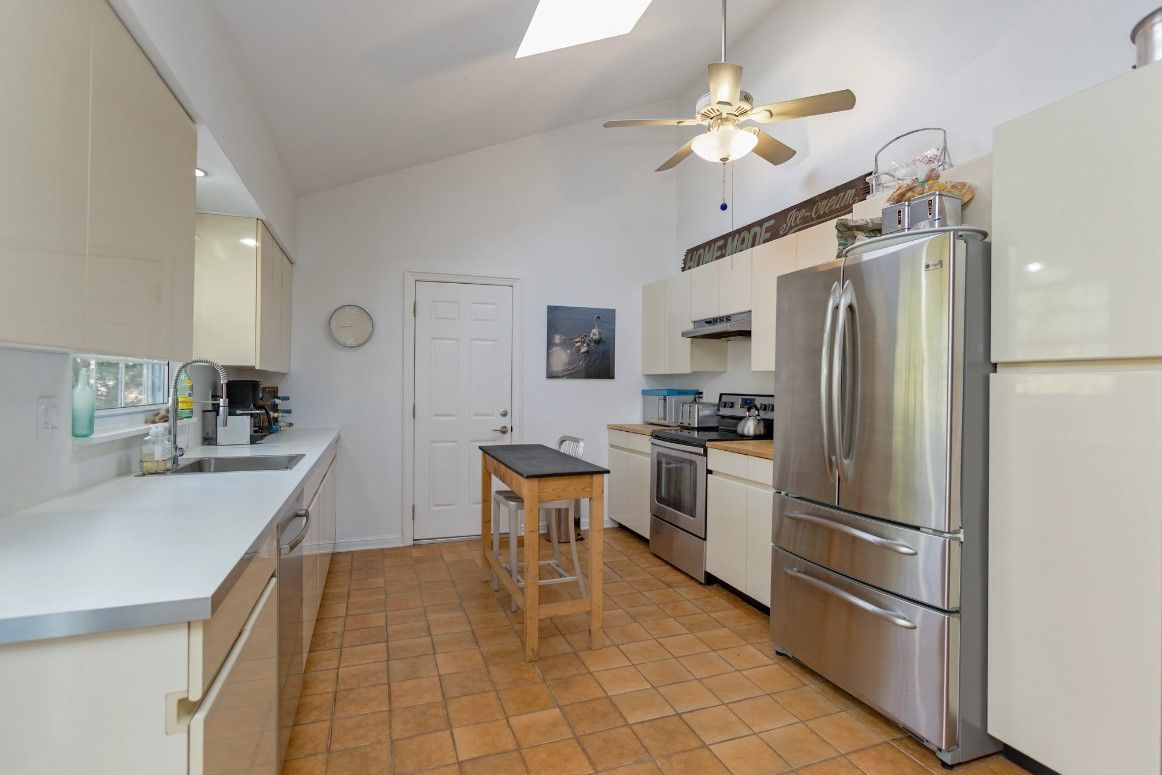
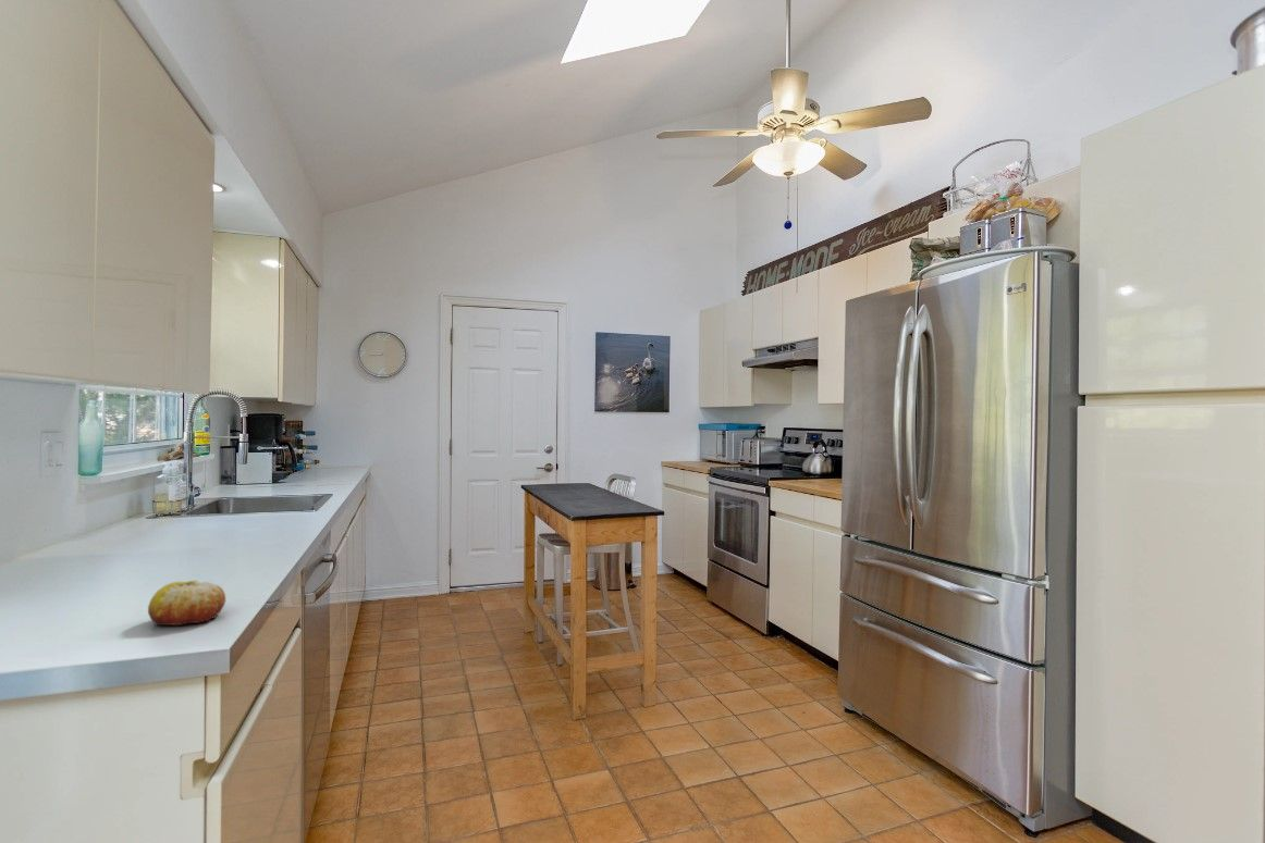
+ fruit [147,579,226,627]
